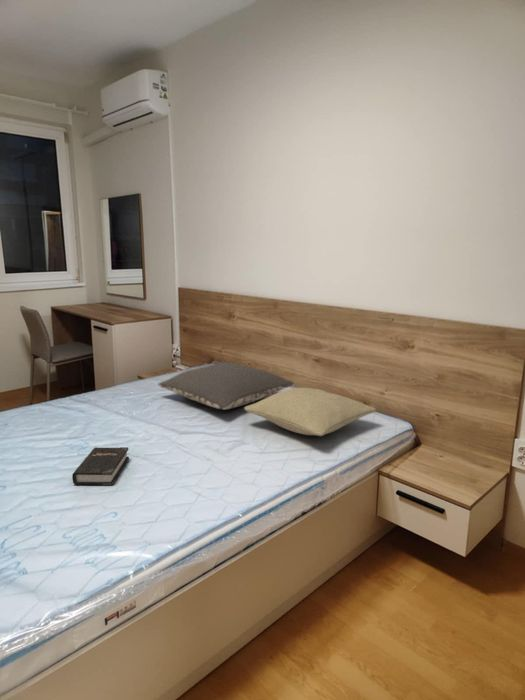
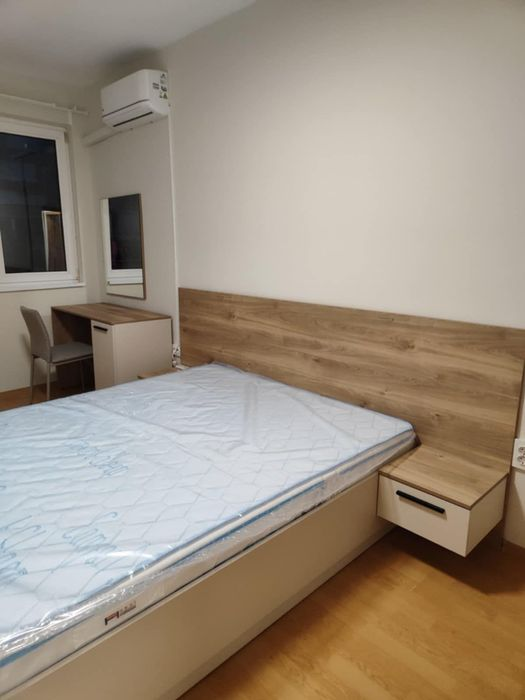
- hardback book [71,446,130,486]
- pillow [157,361,295,410]
- pillow [243,387,377,437]
